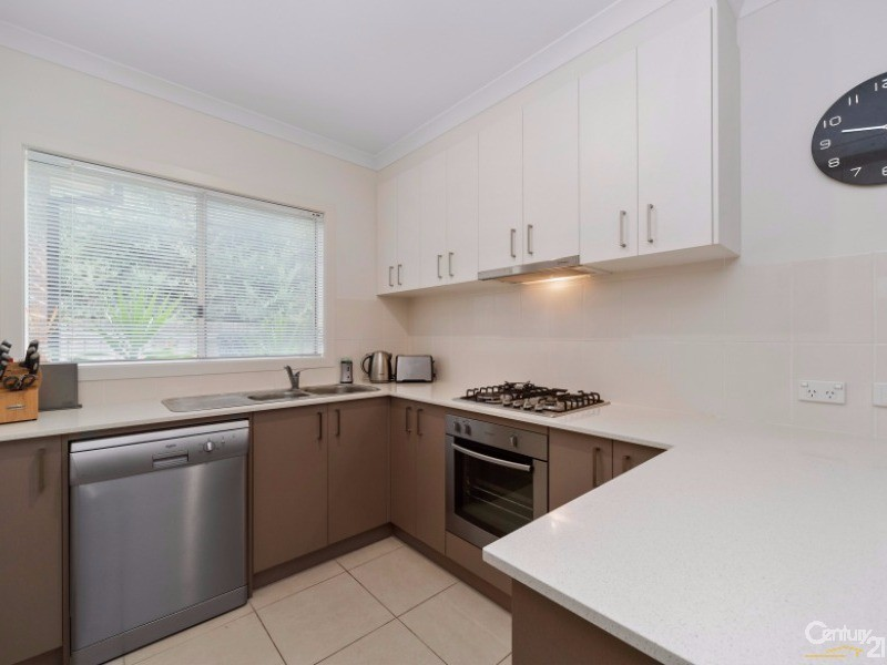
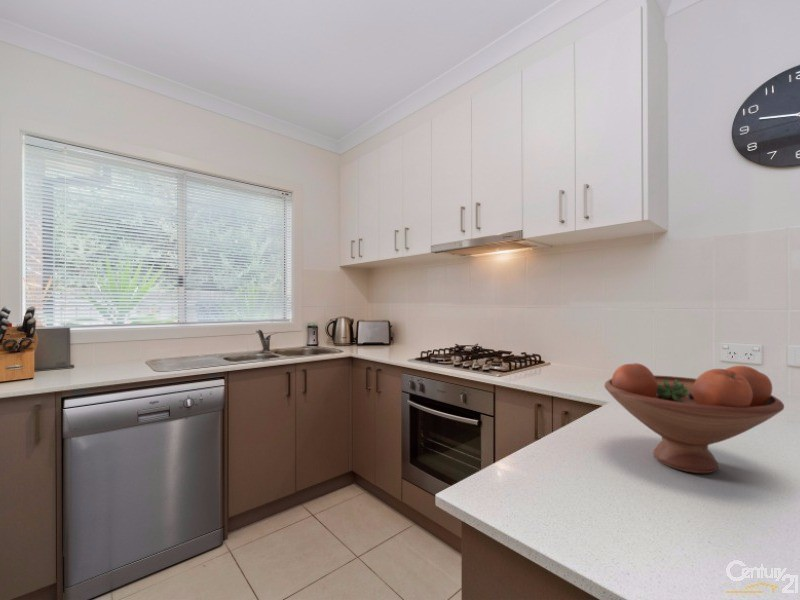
+ fruit bowl [603,362,785,475]
